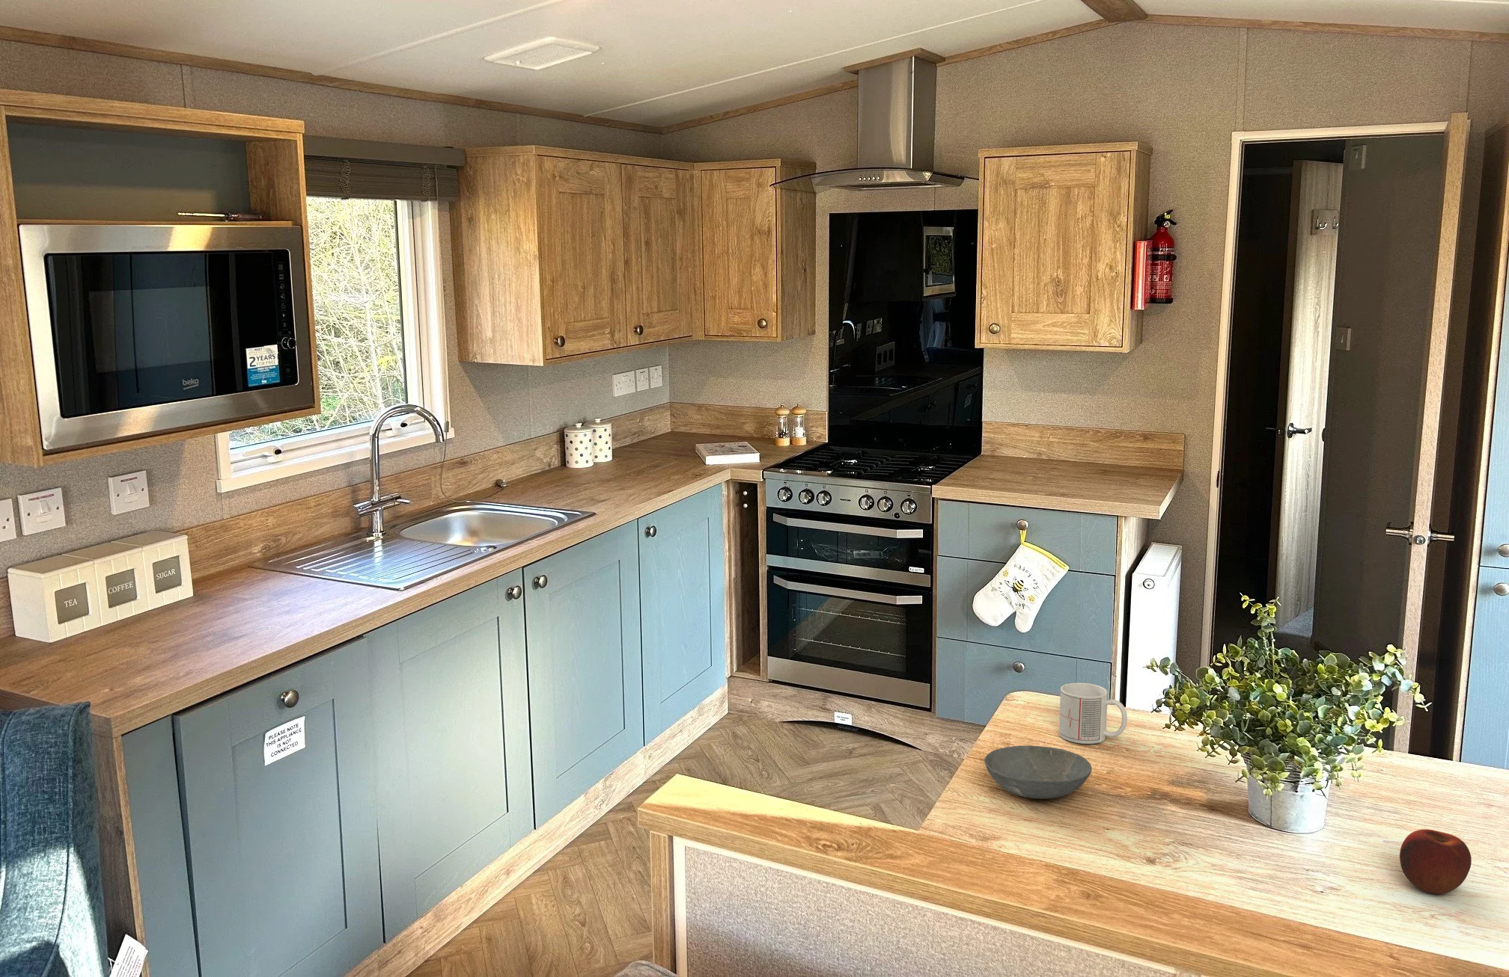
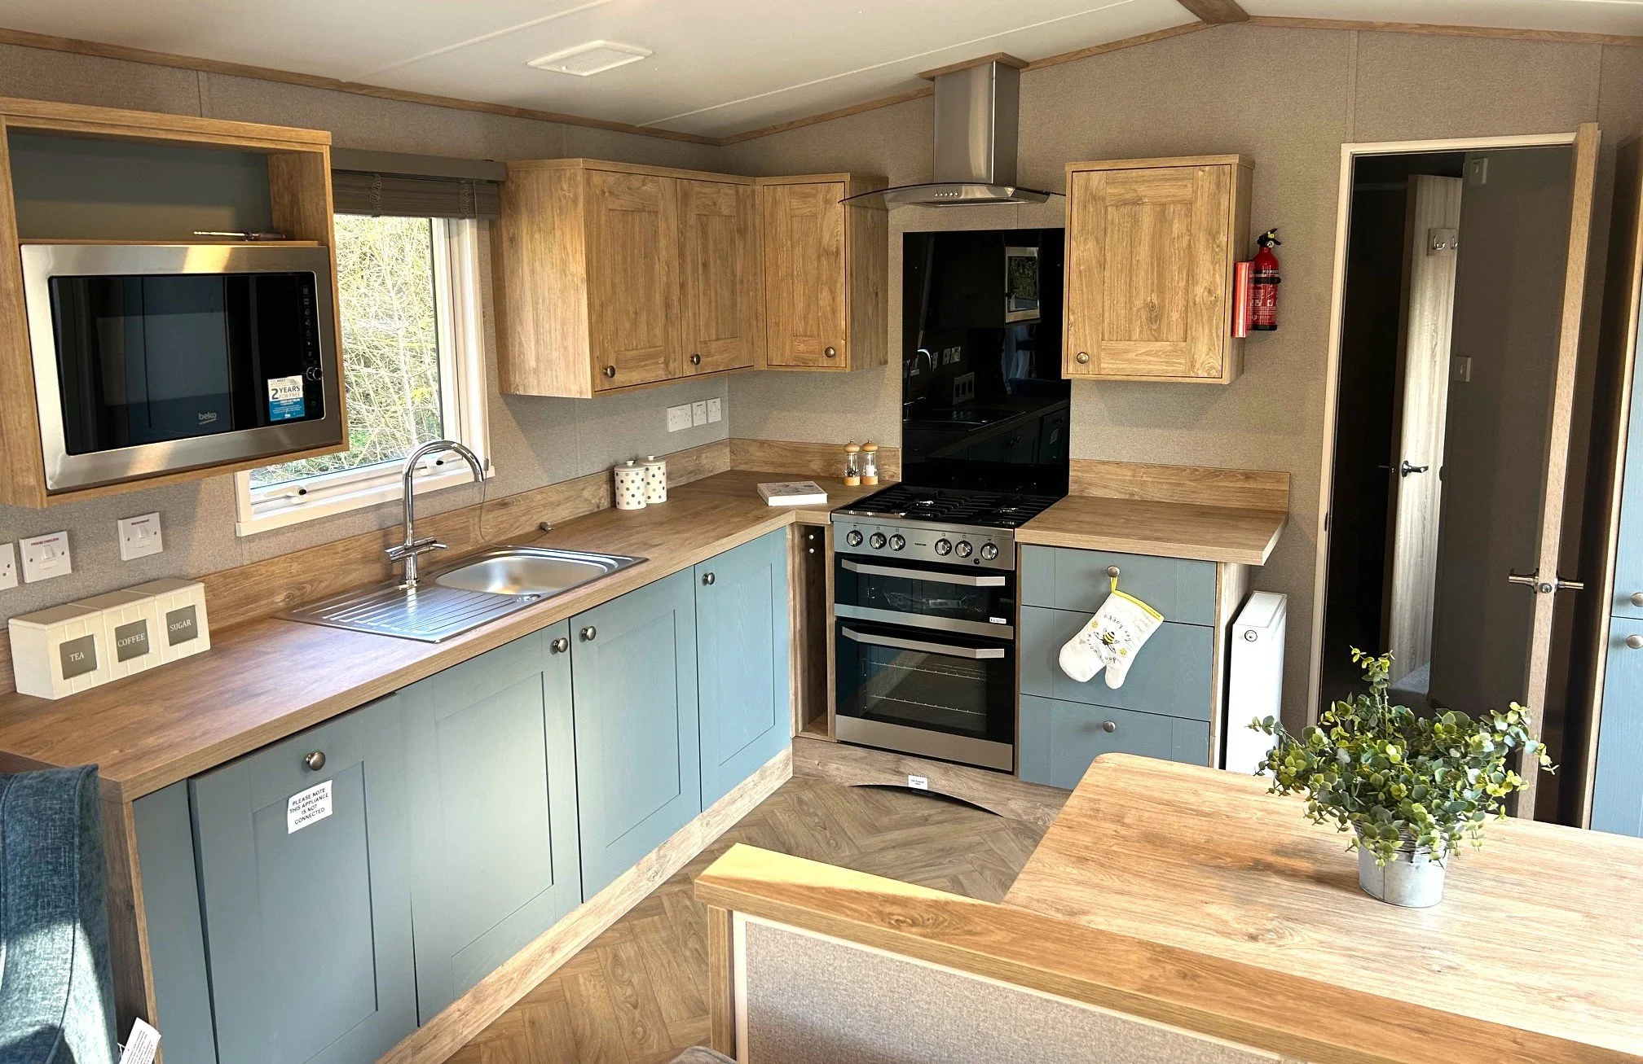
- apple [1399,829,1473,895]
- bowl [983,744,1093,800]
- mug [1058,682,1128,744]
